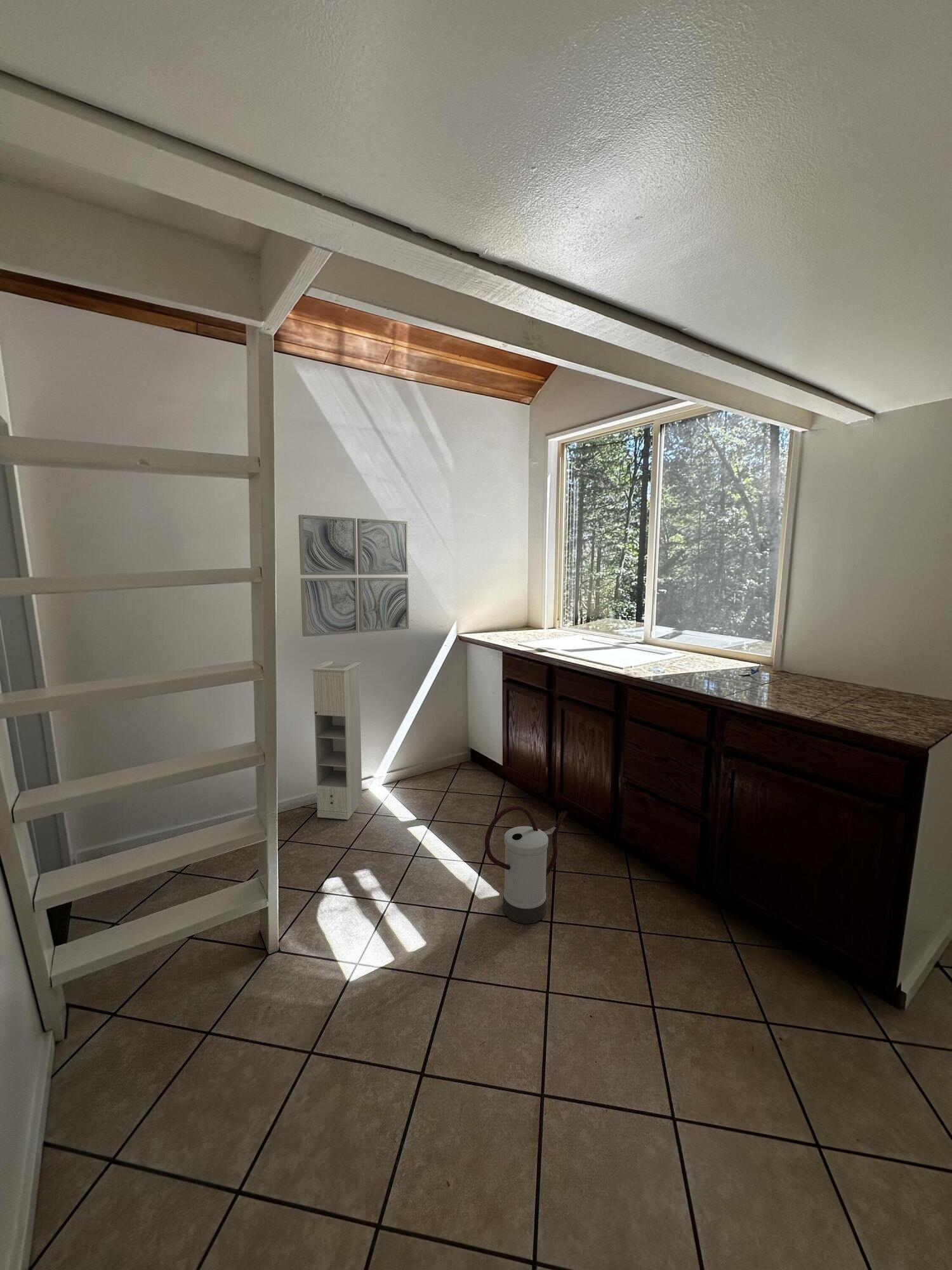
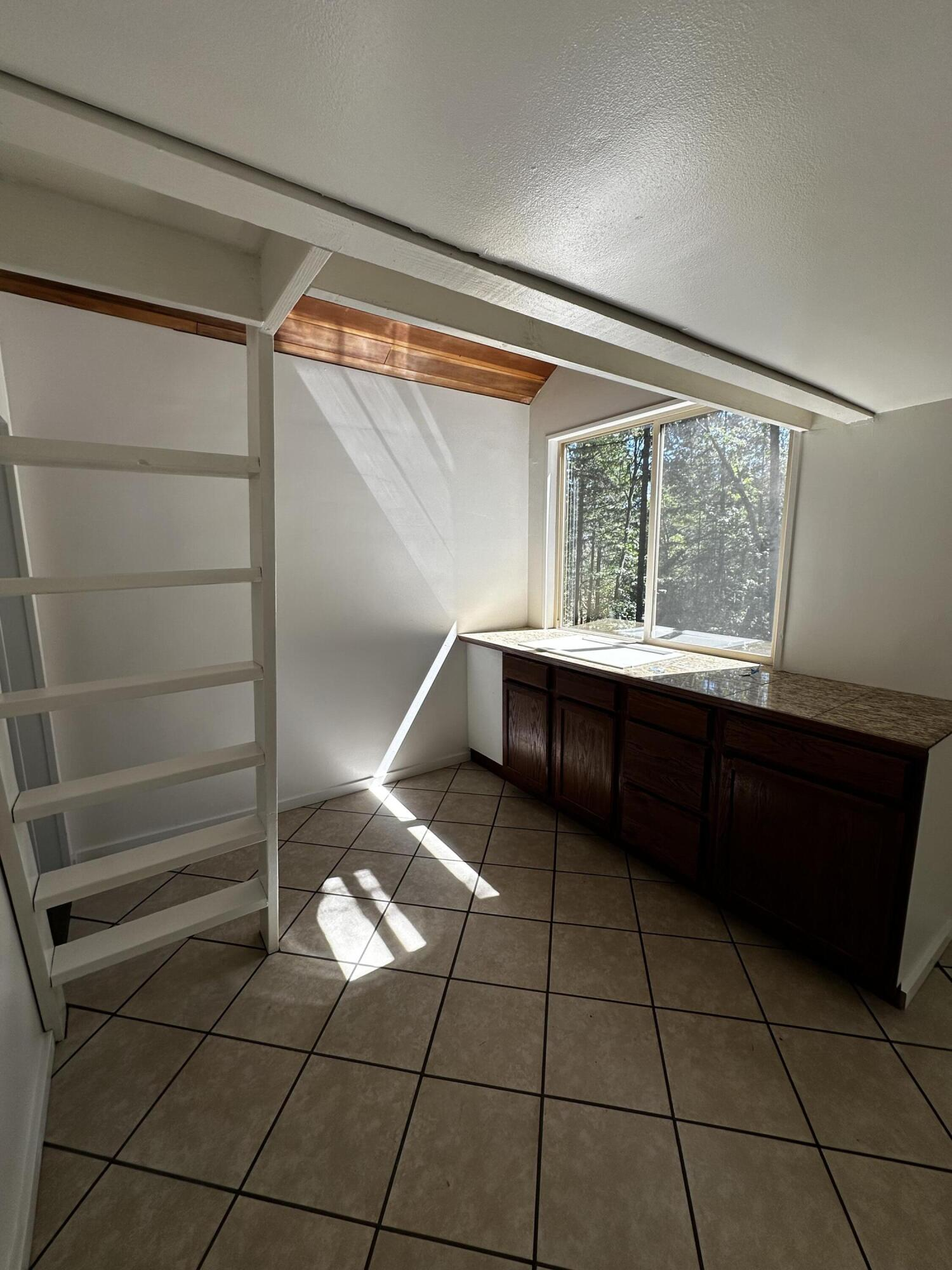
- cabinet [310,660,362,820]
- watering can [484,805,567,925]
- wall art [298,514,409,638]
